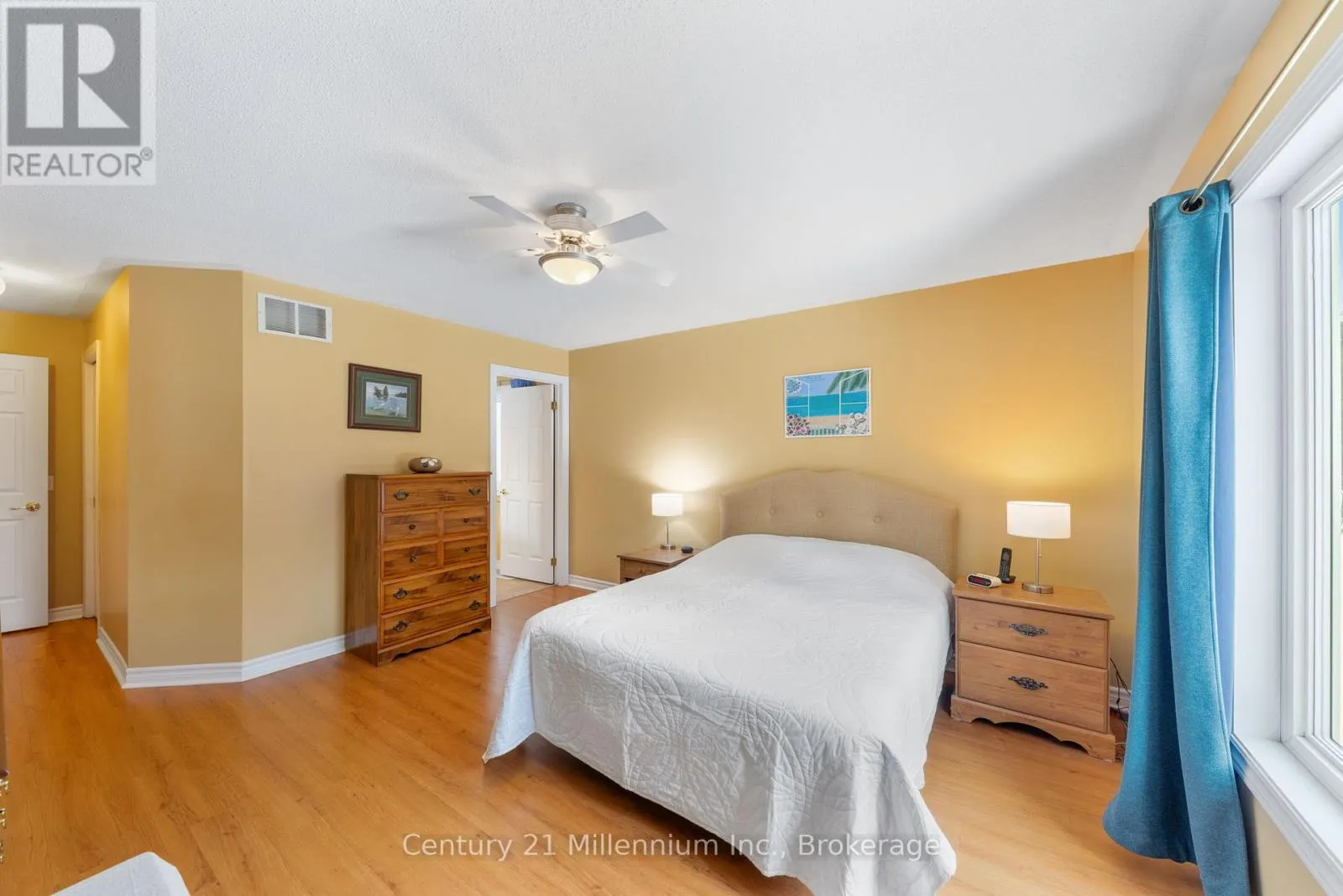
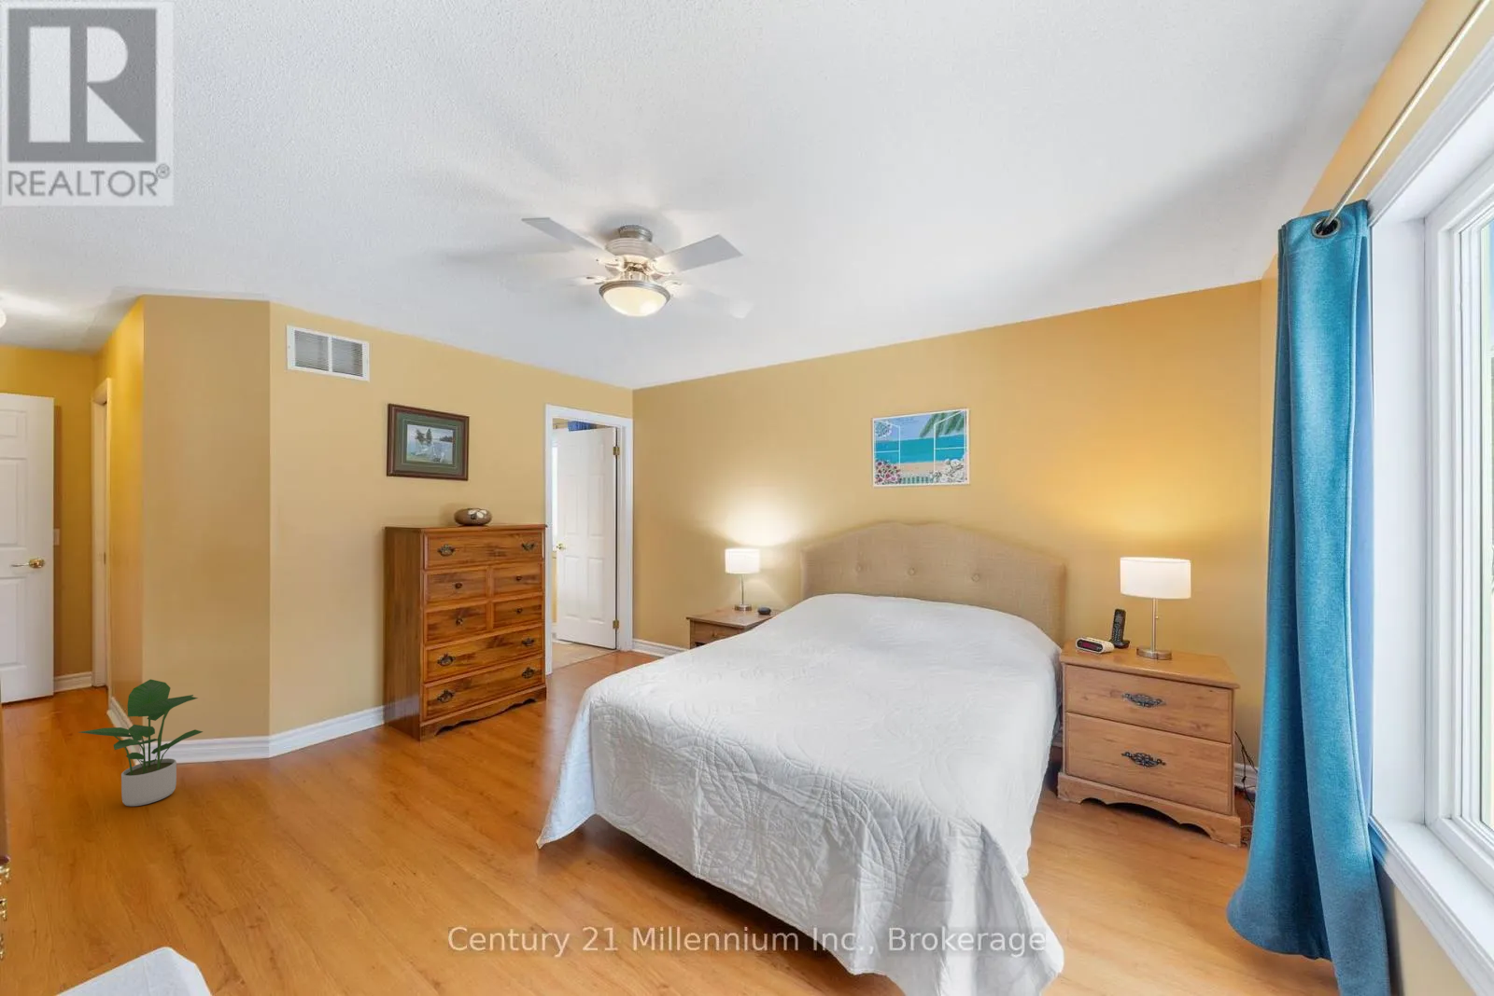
+ potted plant [79,678,204,807]
